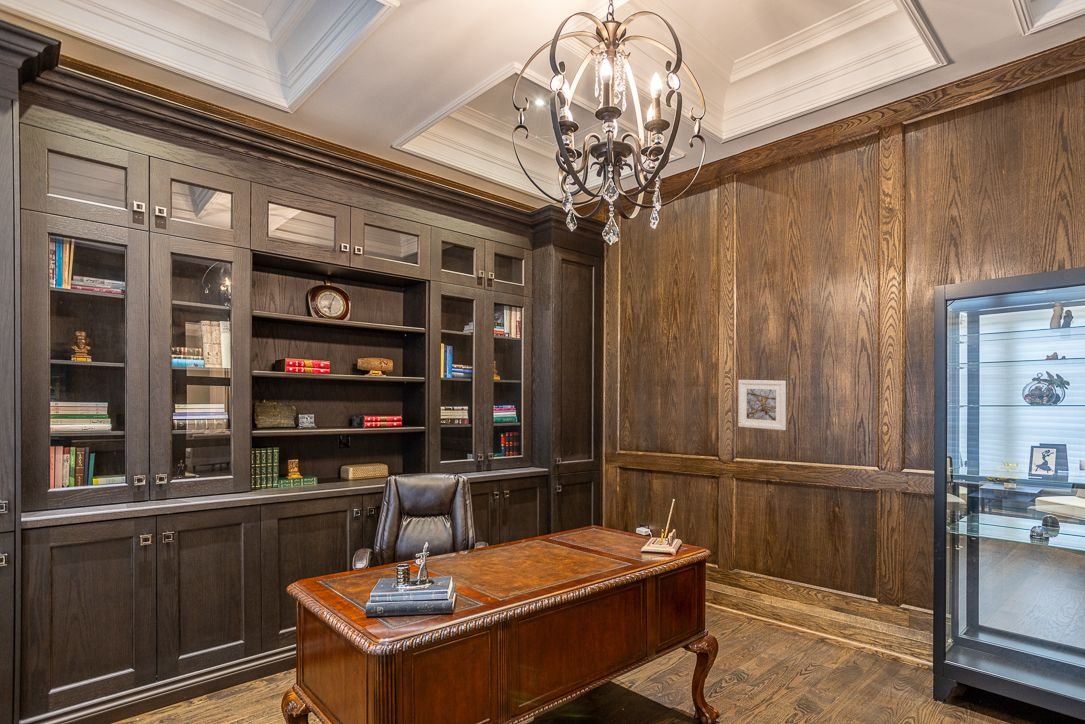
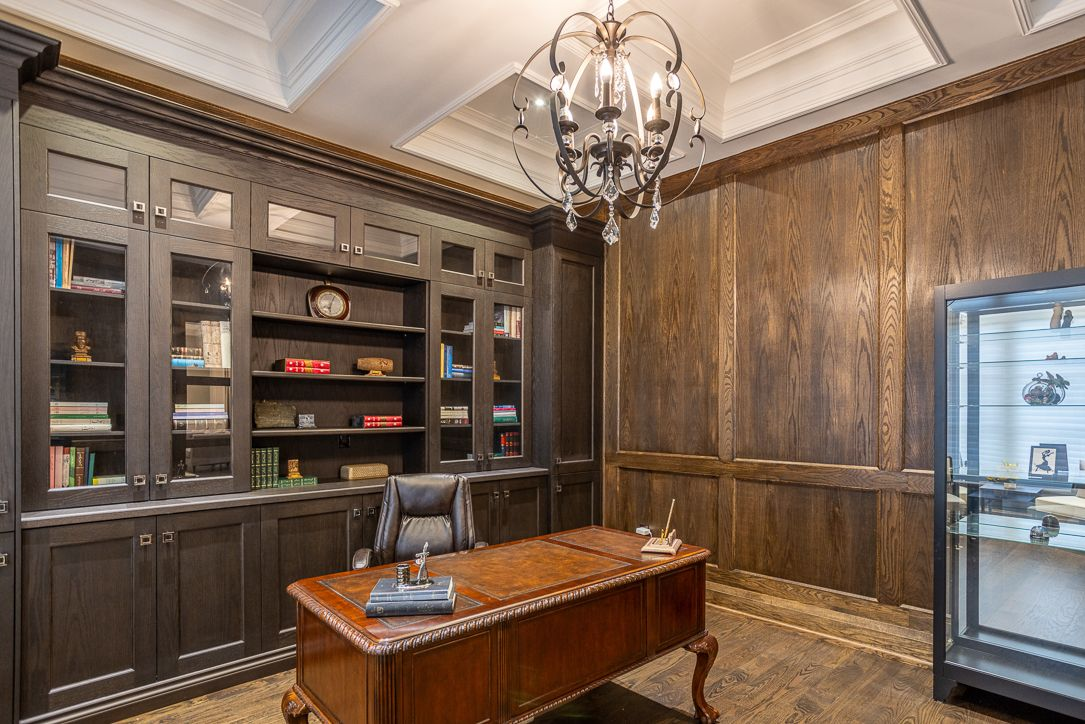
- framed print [737,379,787,431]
